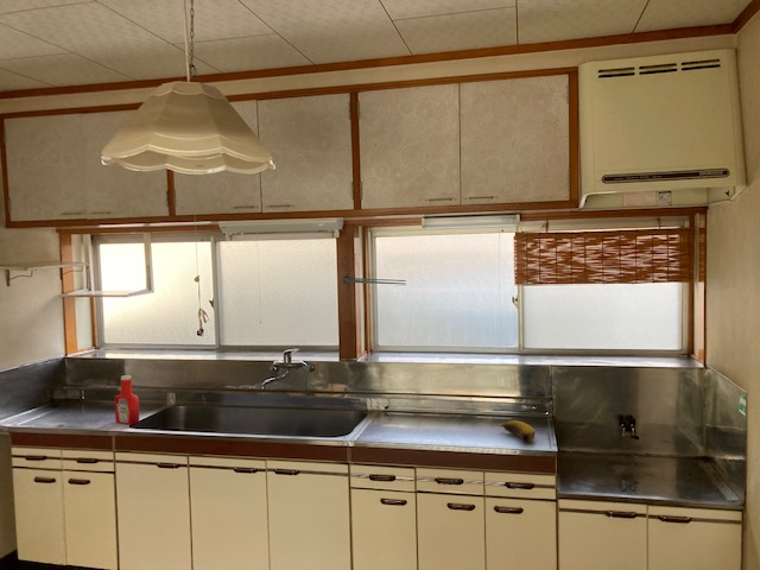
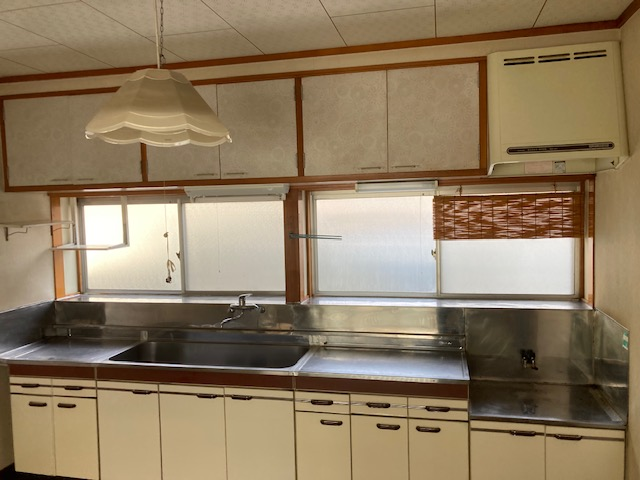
- banana [499,419,537,444]
- soap bottle [114,374,140,425]
